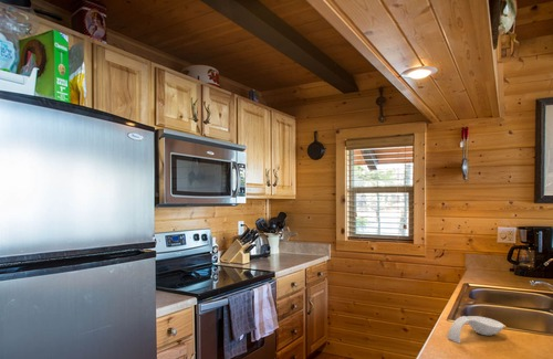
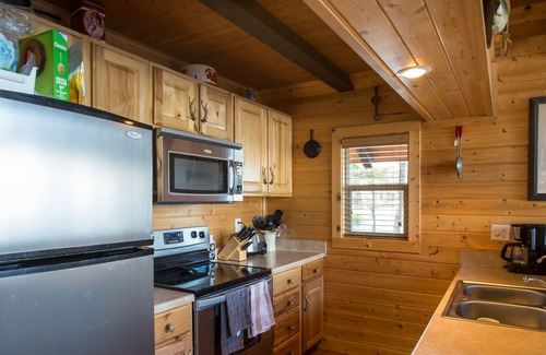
- spoon rest [447,315,505,345]
